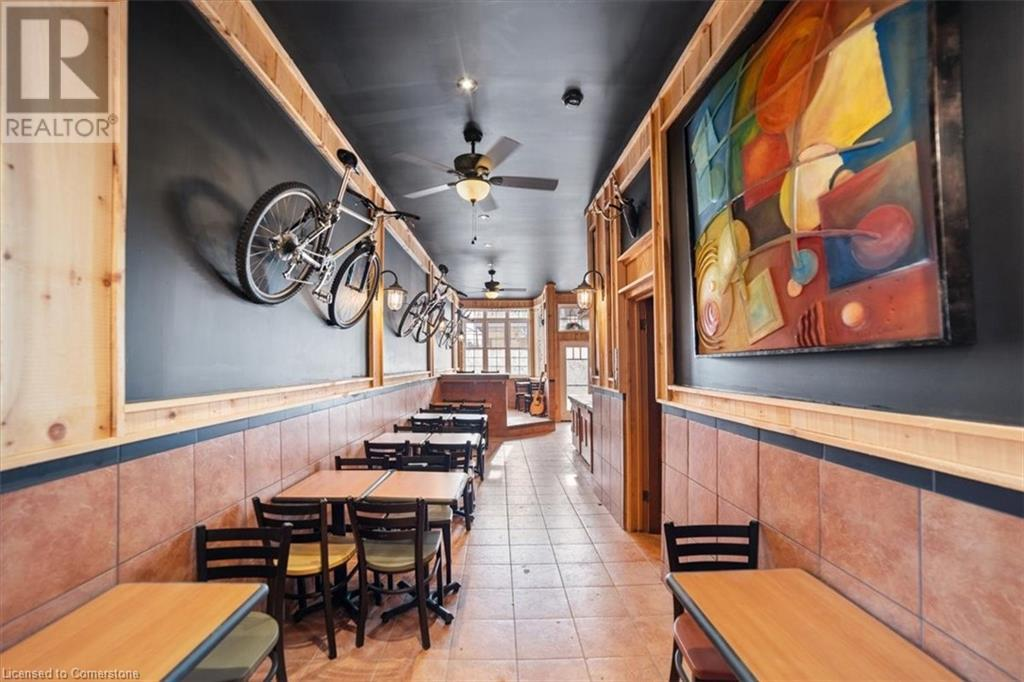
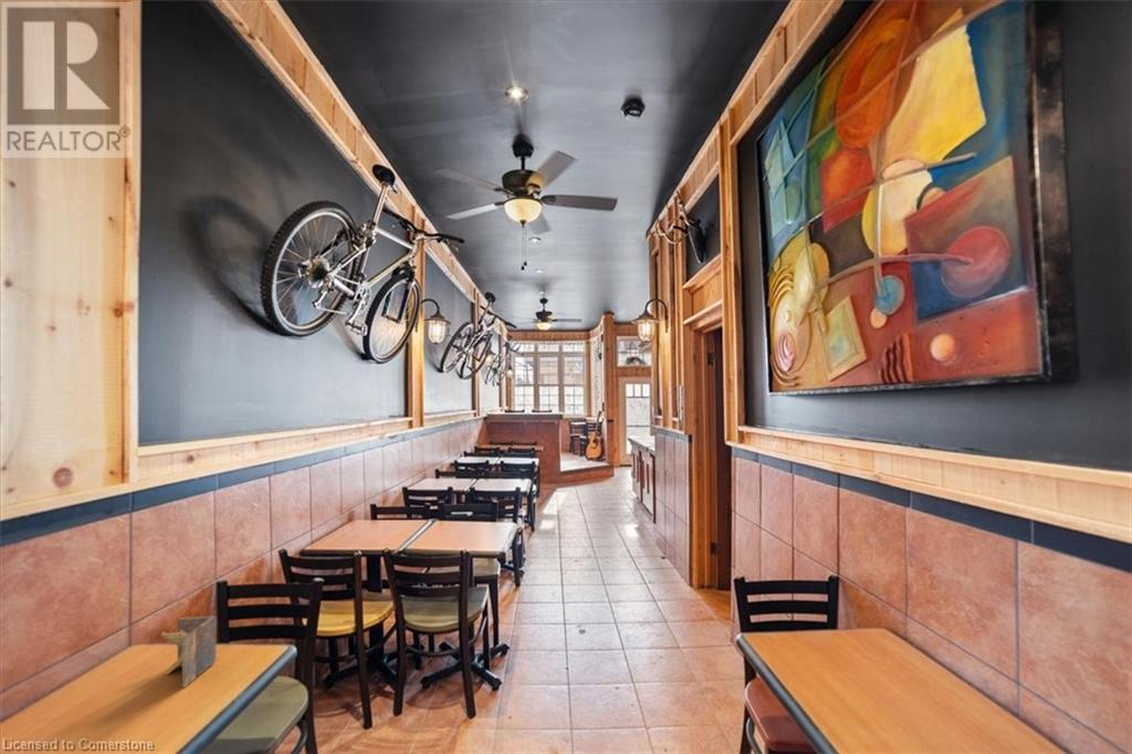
+ napkin holder [160,615,217,689]
